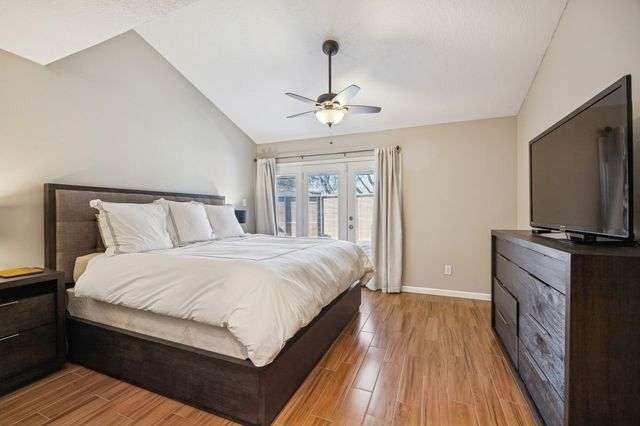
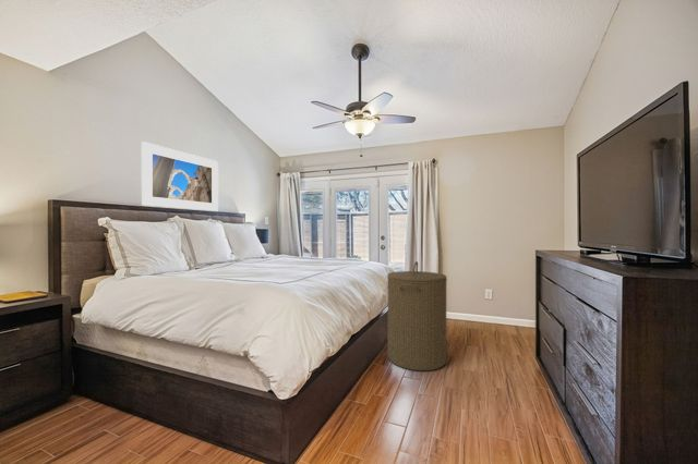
+ laundry hamper [386,260,448,373]
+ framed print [141,141,219,212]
